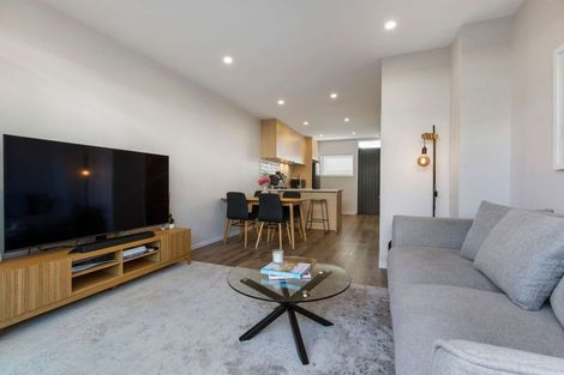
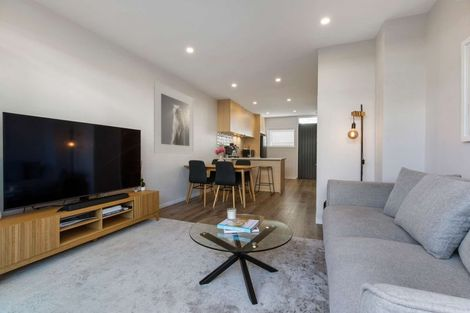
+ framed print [153,80,195,155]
